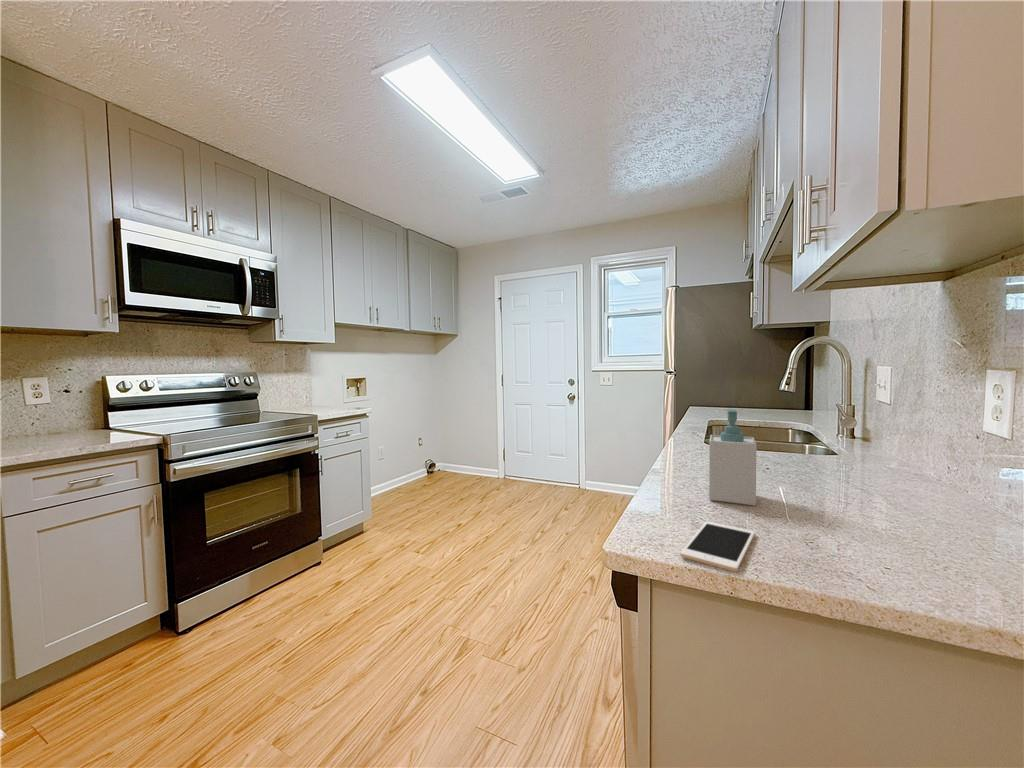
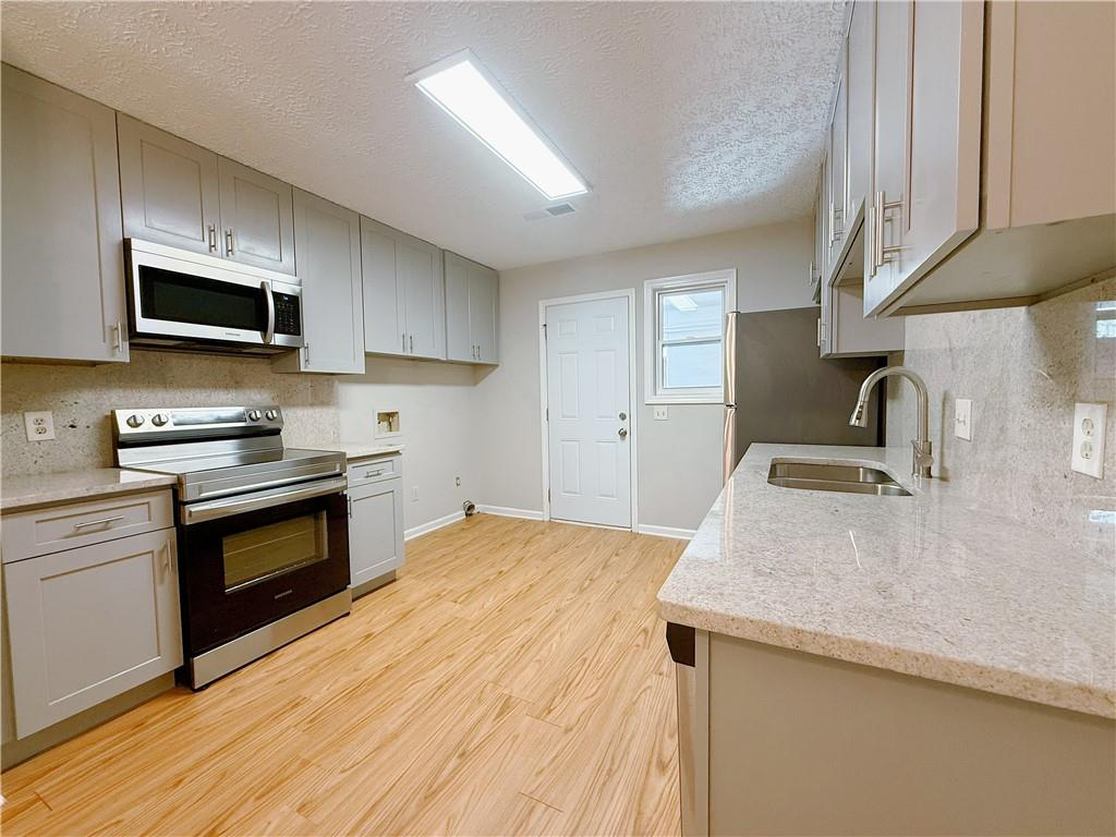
- cell phone [679,520,756,572]
- soap bottle [708,408,758,506]
